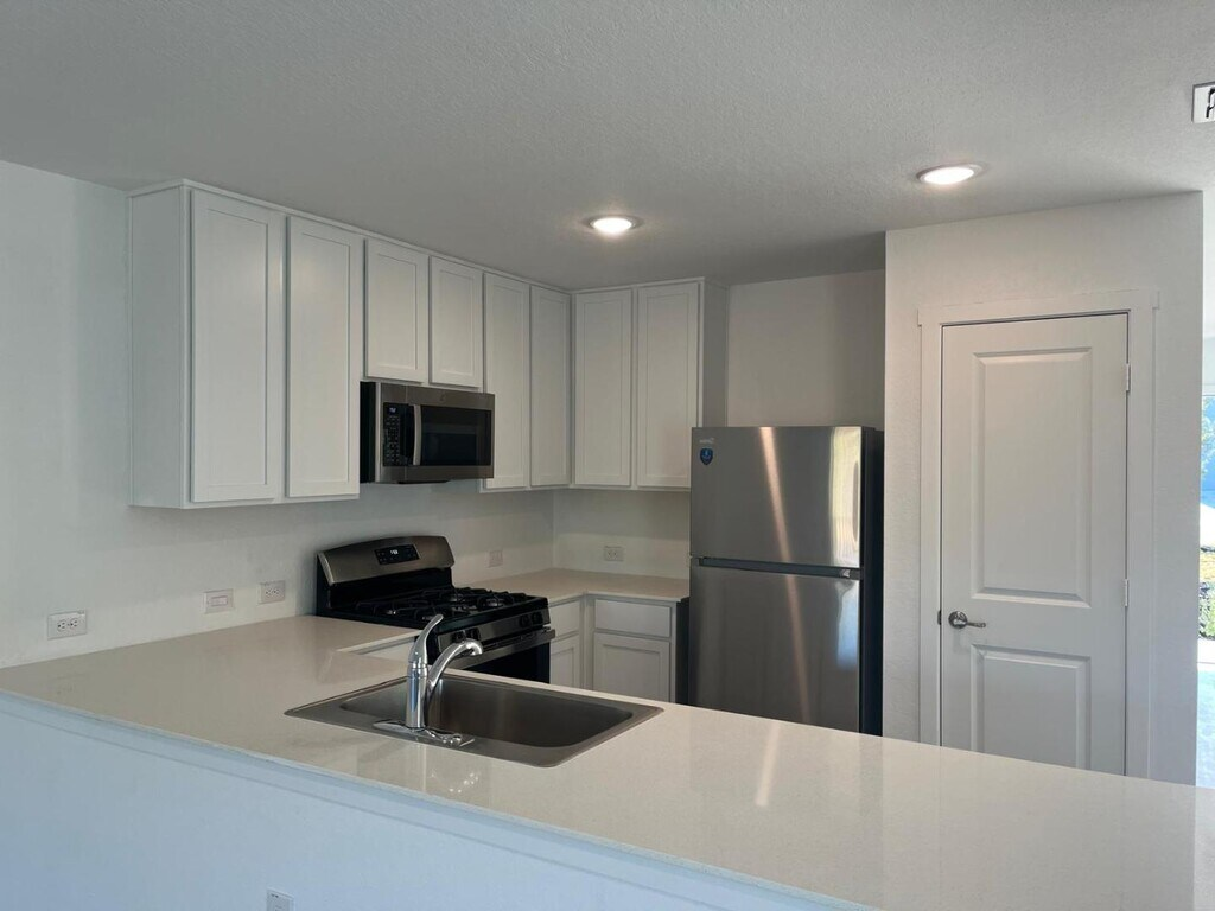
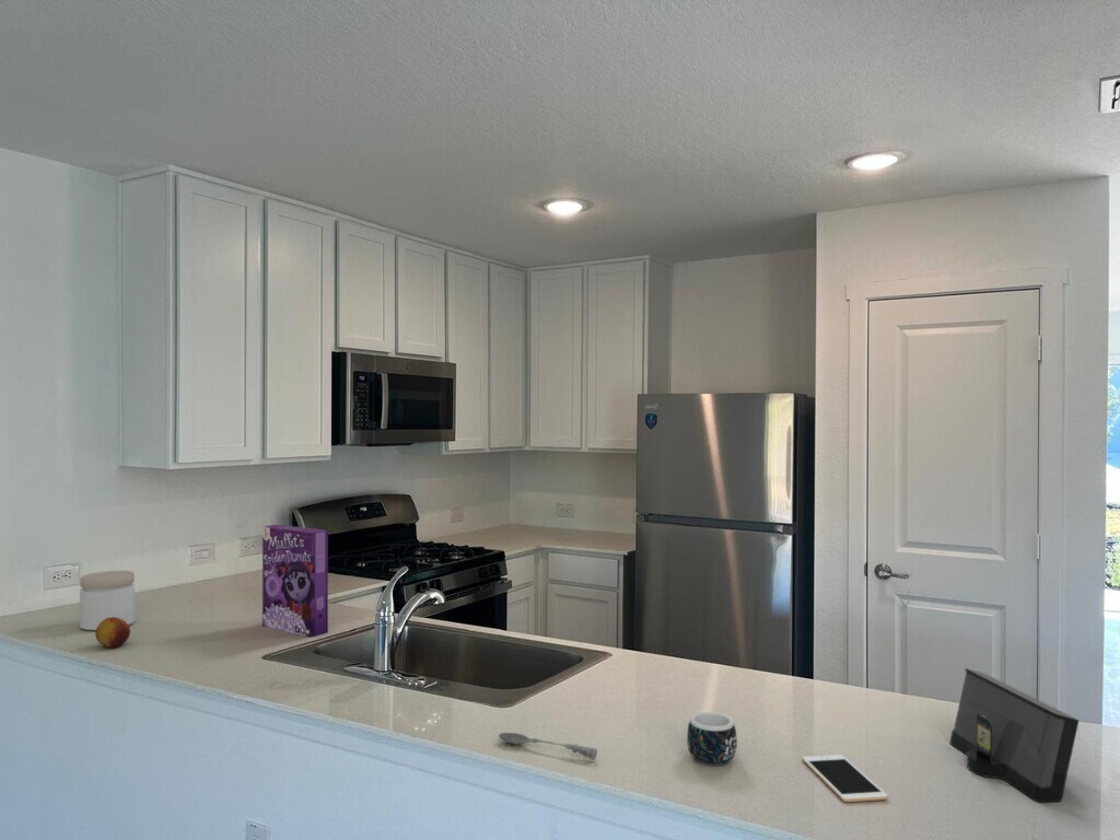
+ jar [79,570,136,631]
+ soupspoon [498,732,598,761]
+ speaker [948,667,1081,804]
+ cell phone [801,754,889,803]
+ fruit [94,617,131,649]
+ mug [686,711,738,767]
+ cereal box [261,524,329,638]
